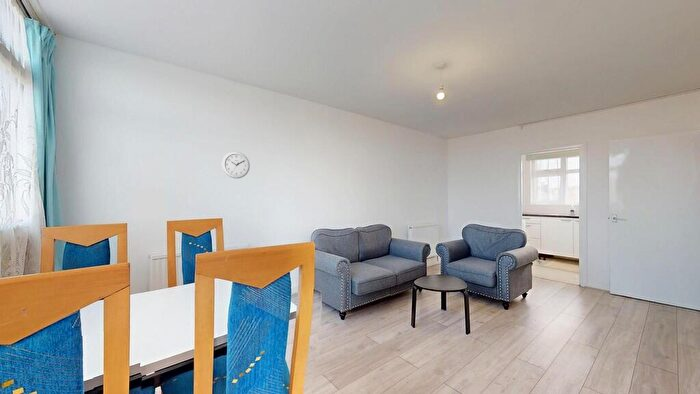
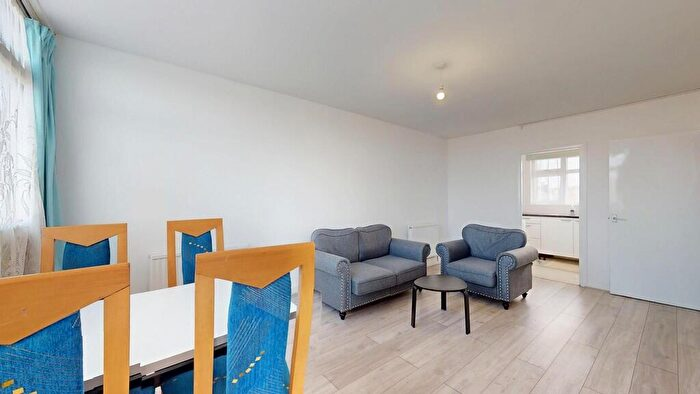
- wall clock [221,151,251,179]
